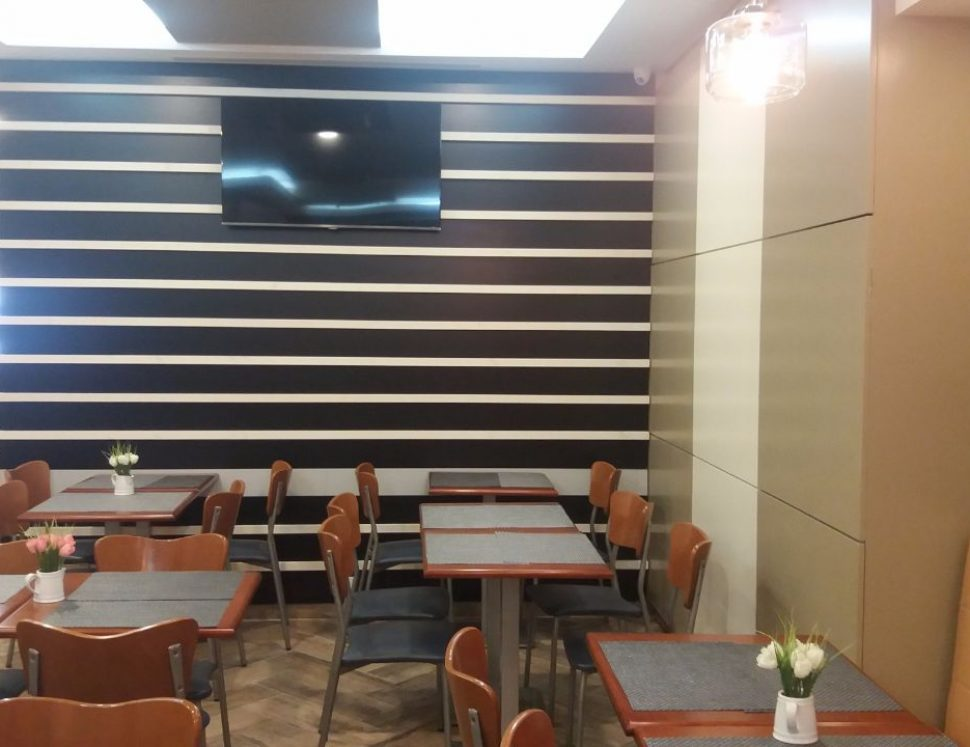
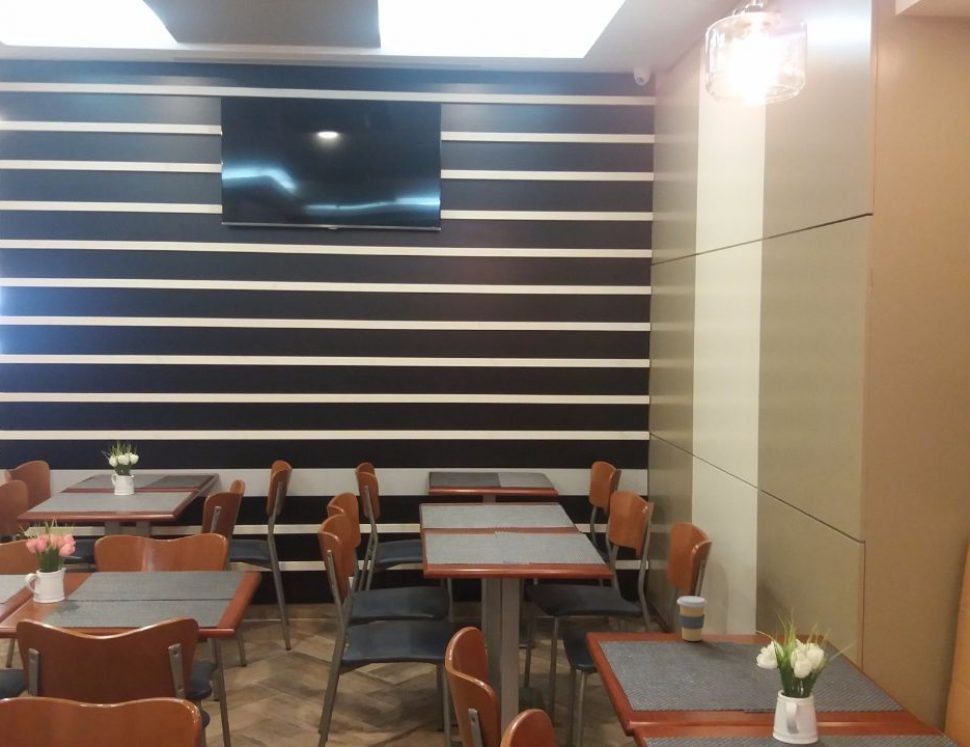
+ coffee cup [676,595,708,642]
